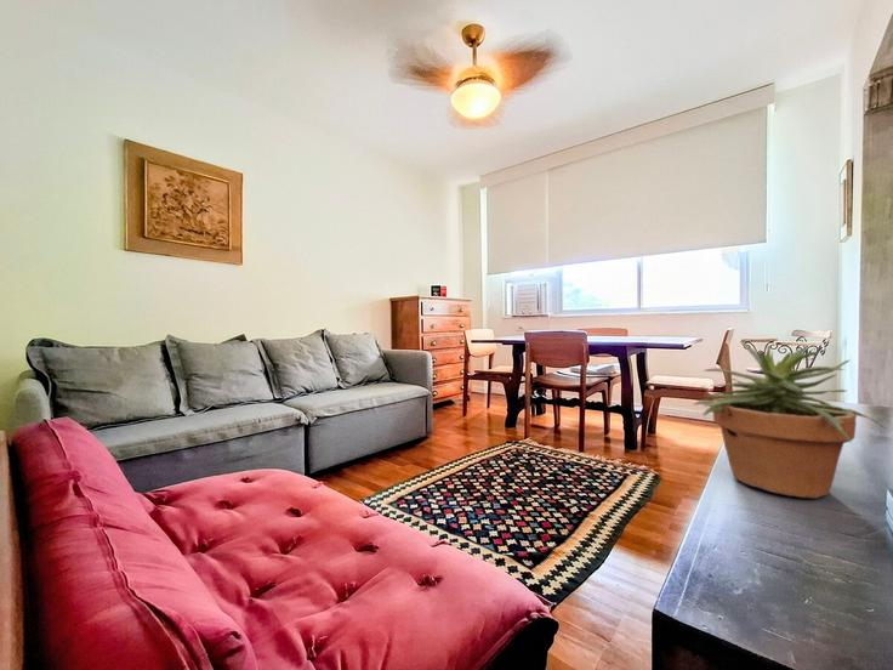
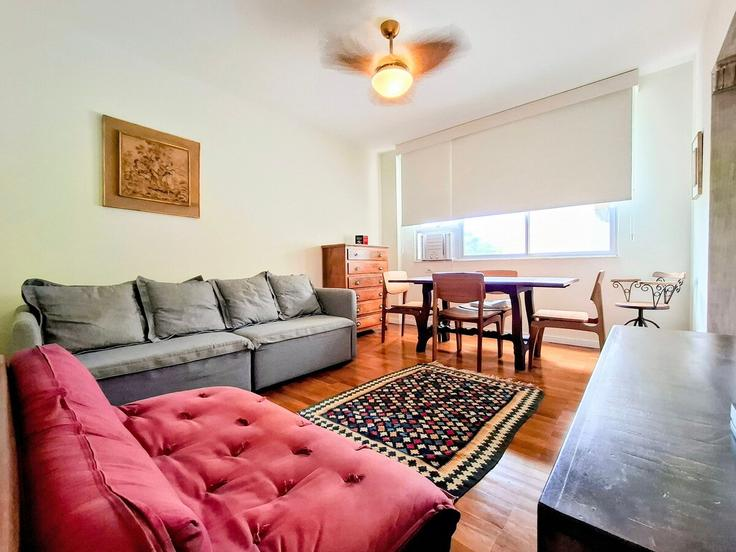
- potted plant [693,340,887,500]
